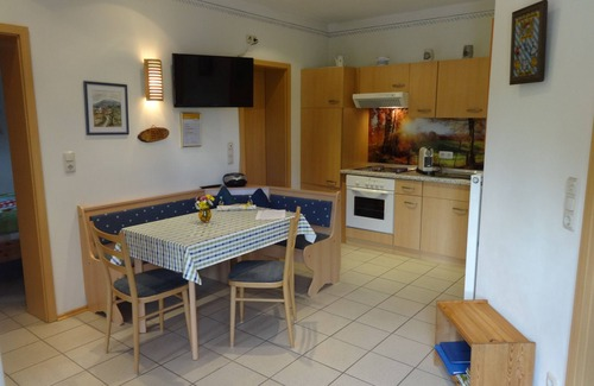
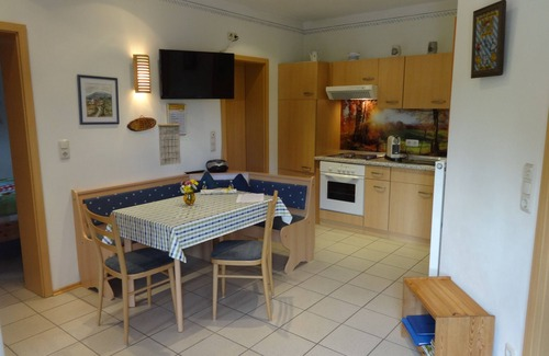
+ calendar [157,118,181,166]
